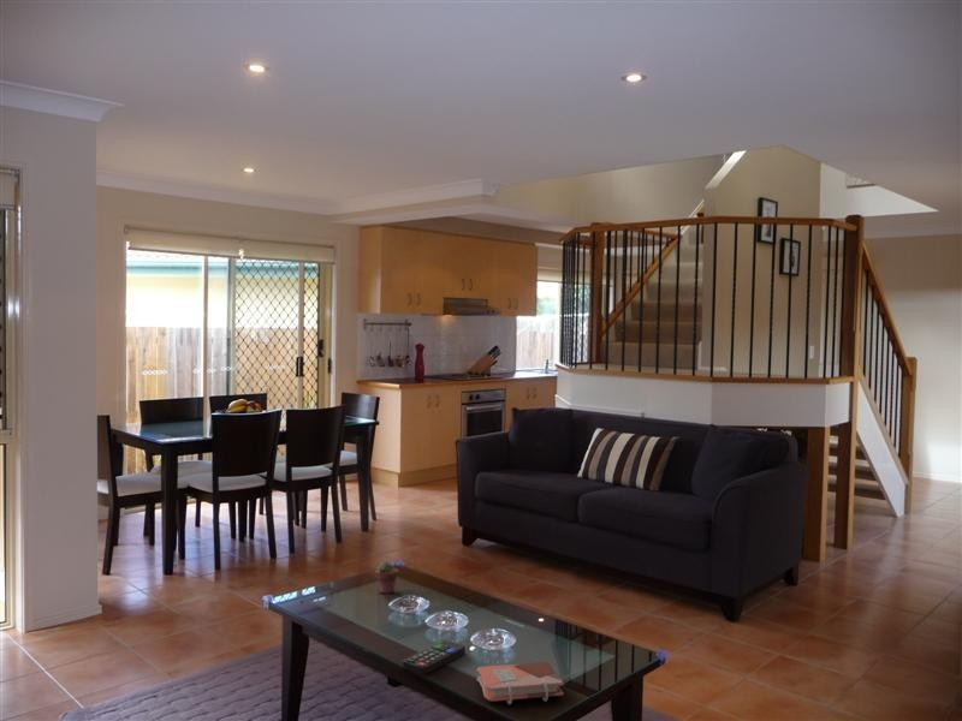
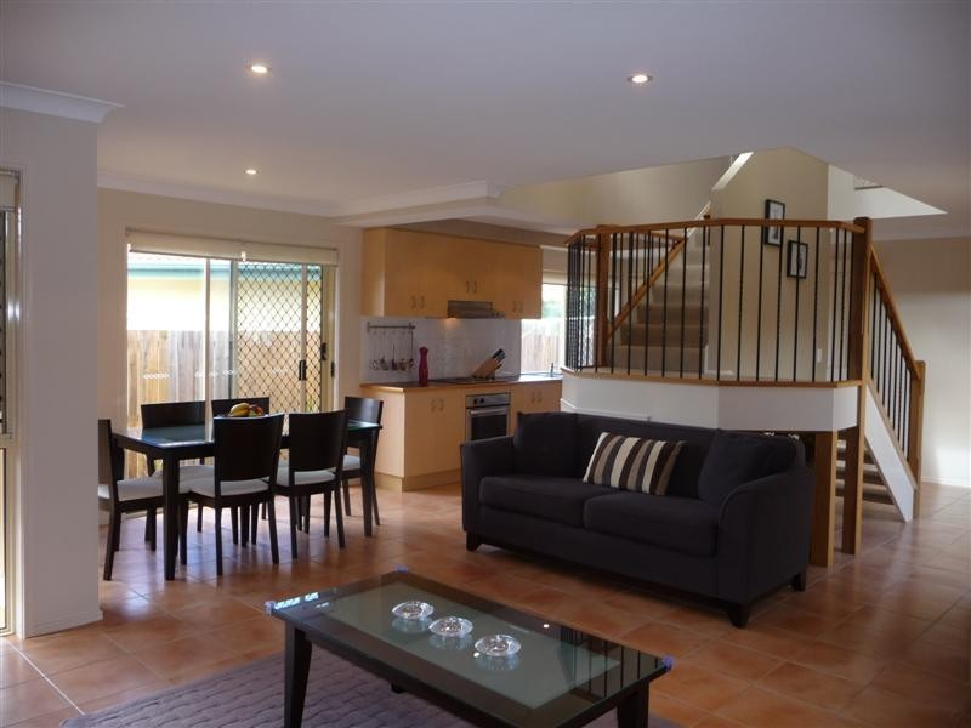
- remote control [402,639,467,677]
- potted succulent [374,561,399,595]
- phonebook [476,661,565,705]
